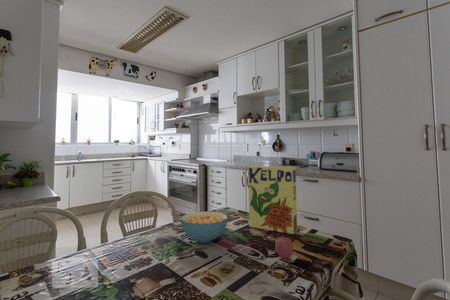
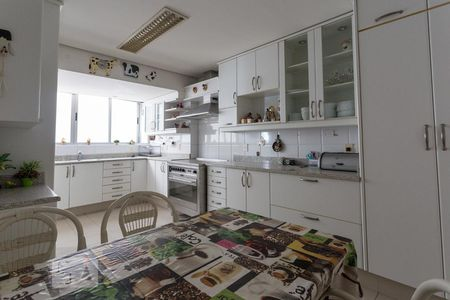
- fruit [274,235,295,260]
- cereal bowl [180,211,228,244]
- cereal box [247,165,298,235]
